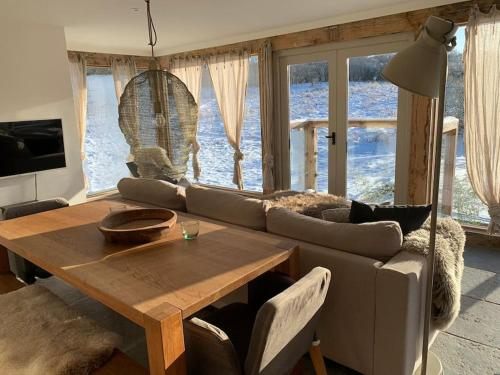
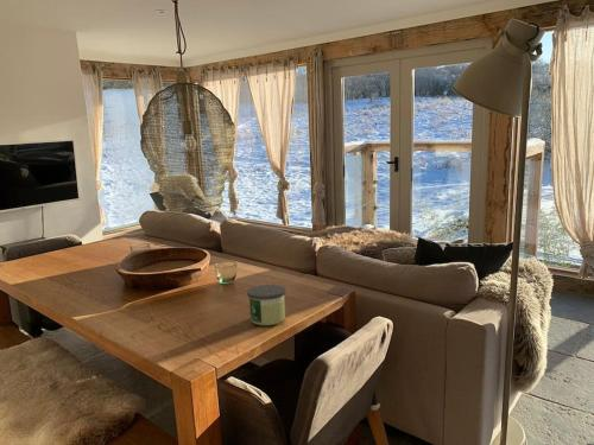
+ candle [246,284,287,326]
